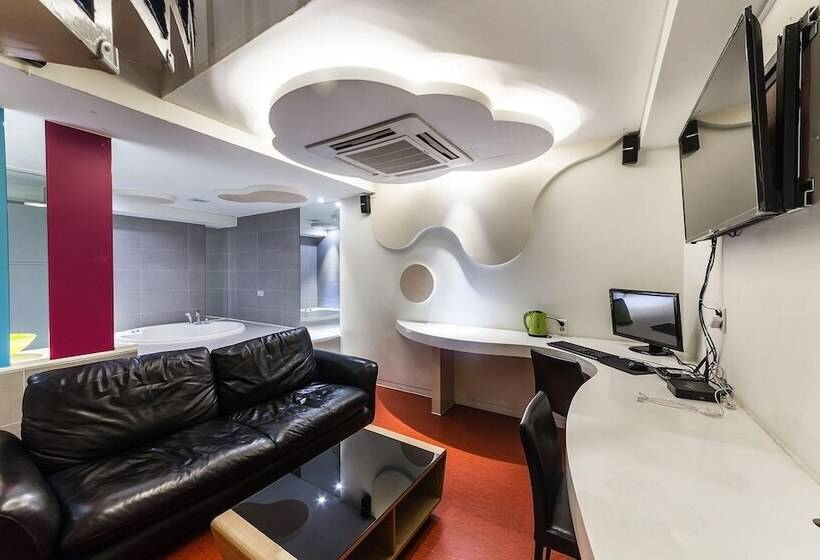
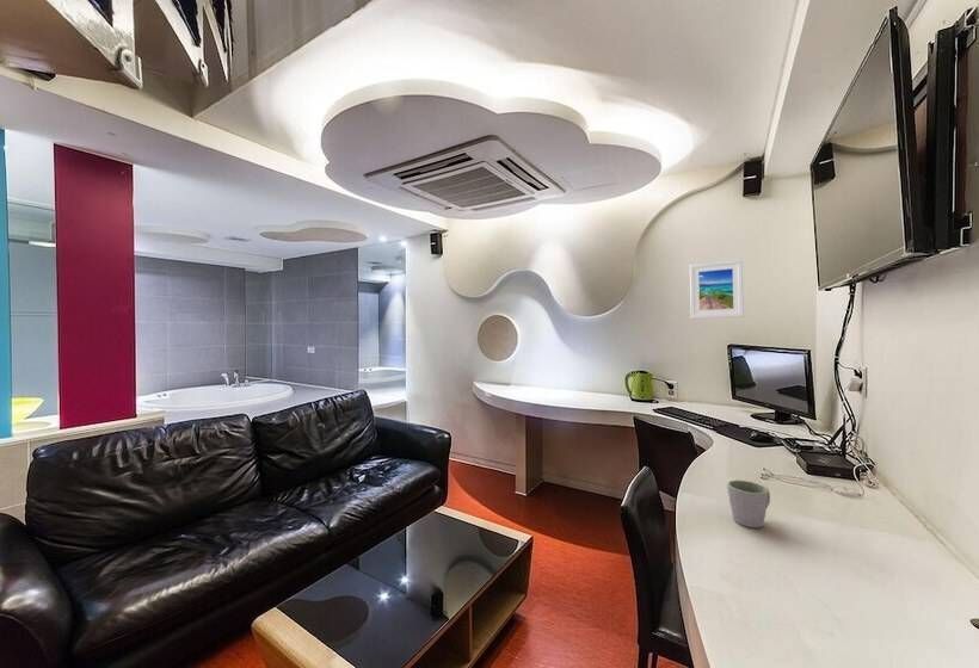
+ mug [726,478,771,528]
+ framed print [689,259,745,320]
